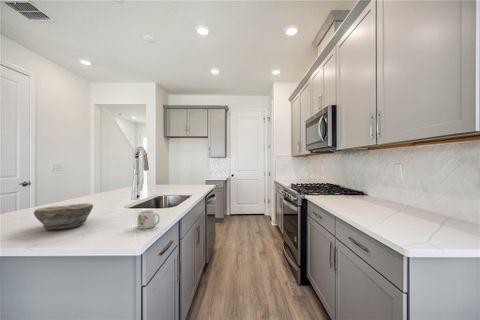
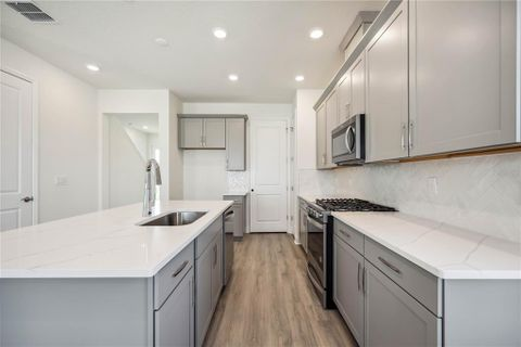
- mug [136,209,161,230]
- bowl [33,203,94,230]
